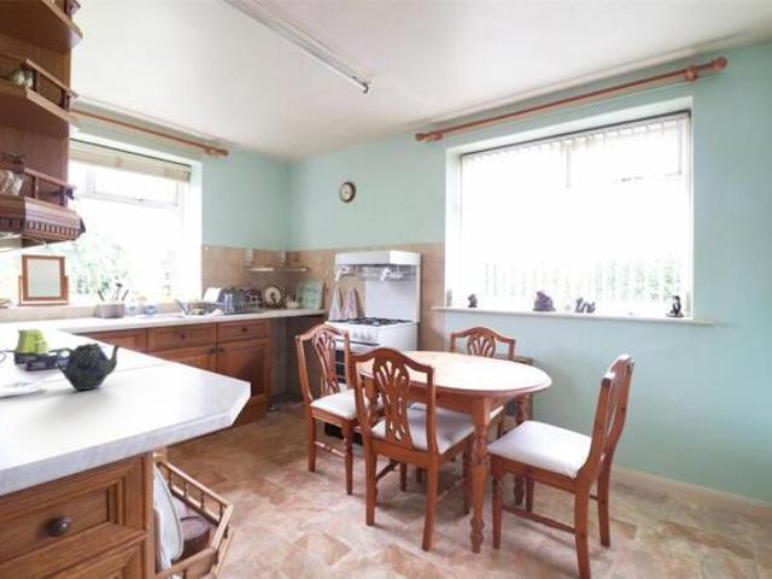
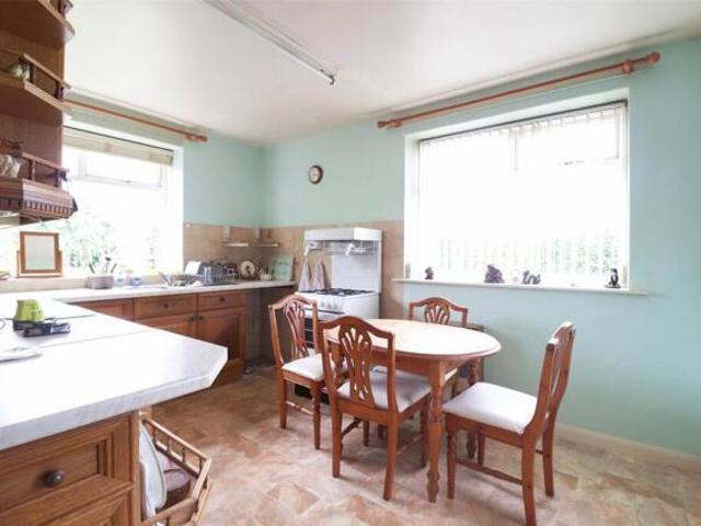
- teapot [54,341,122,391]
